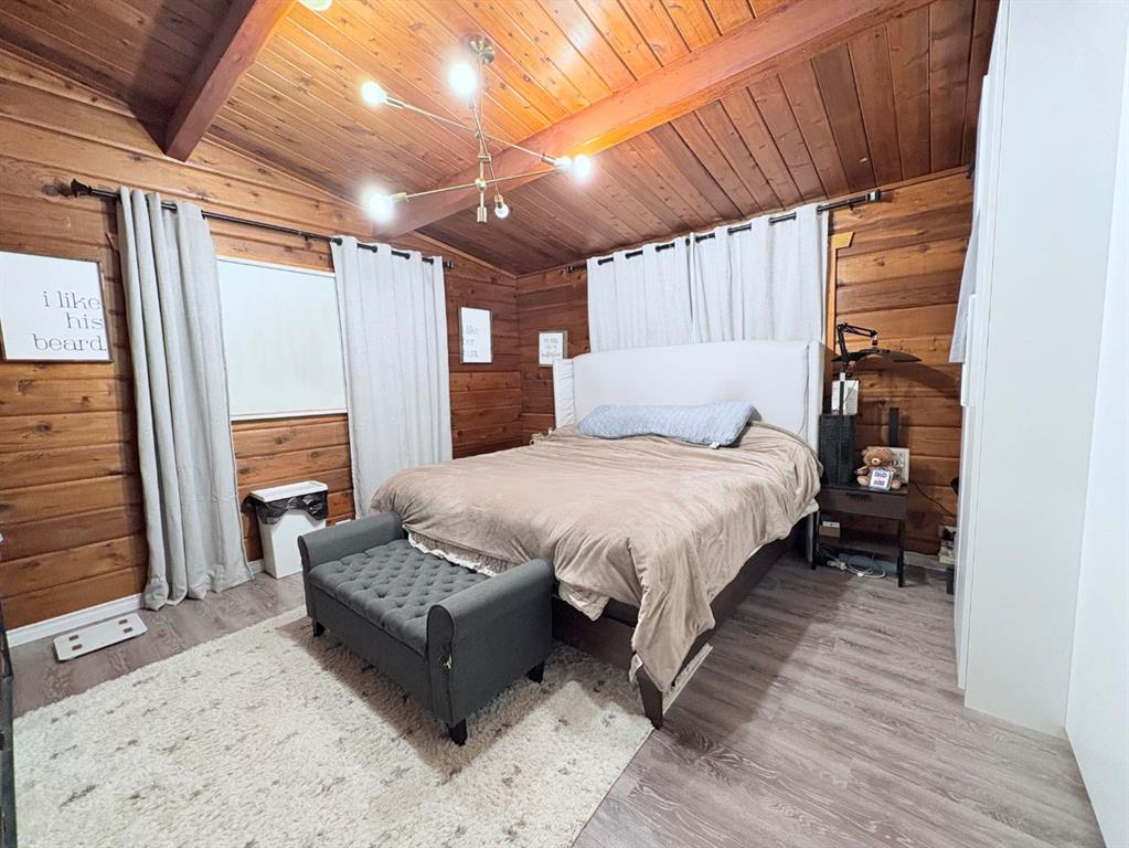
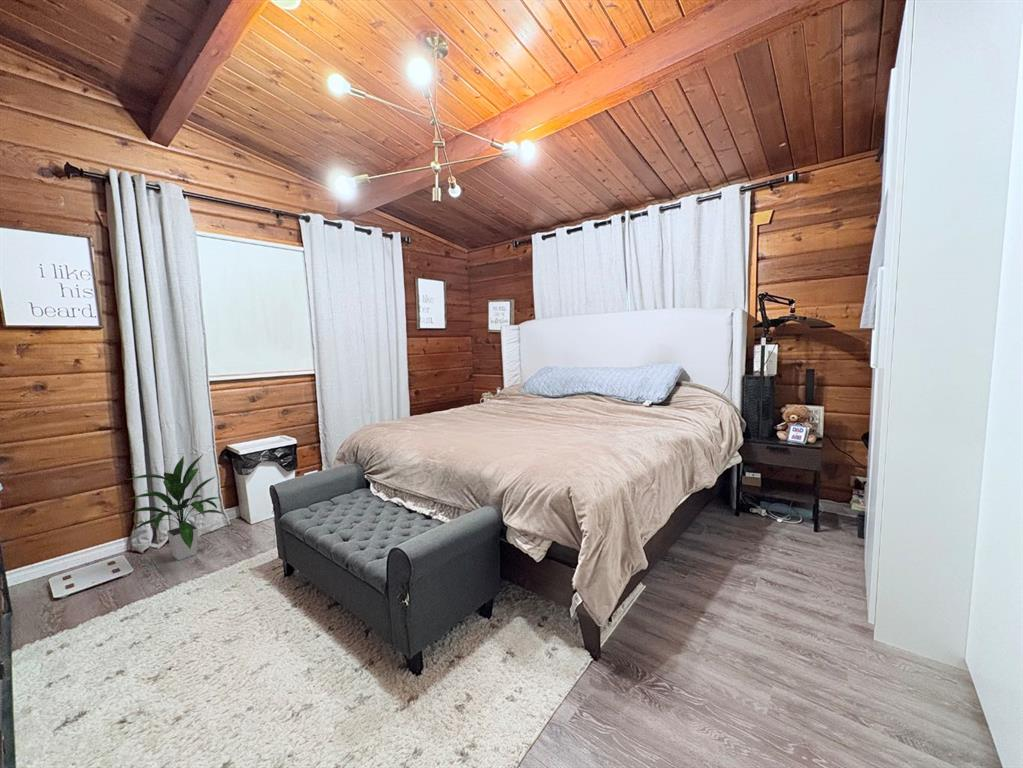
+ indoor plant [125,454,225,561]
